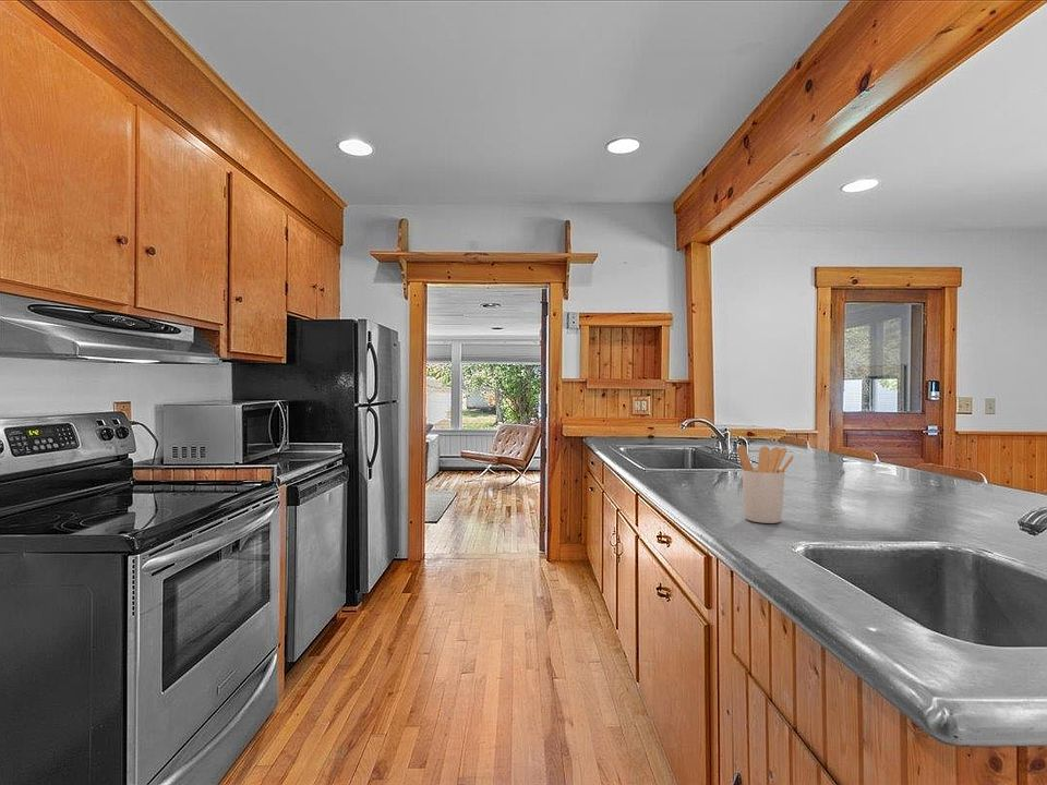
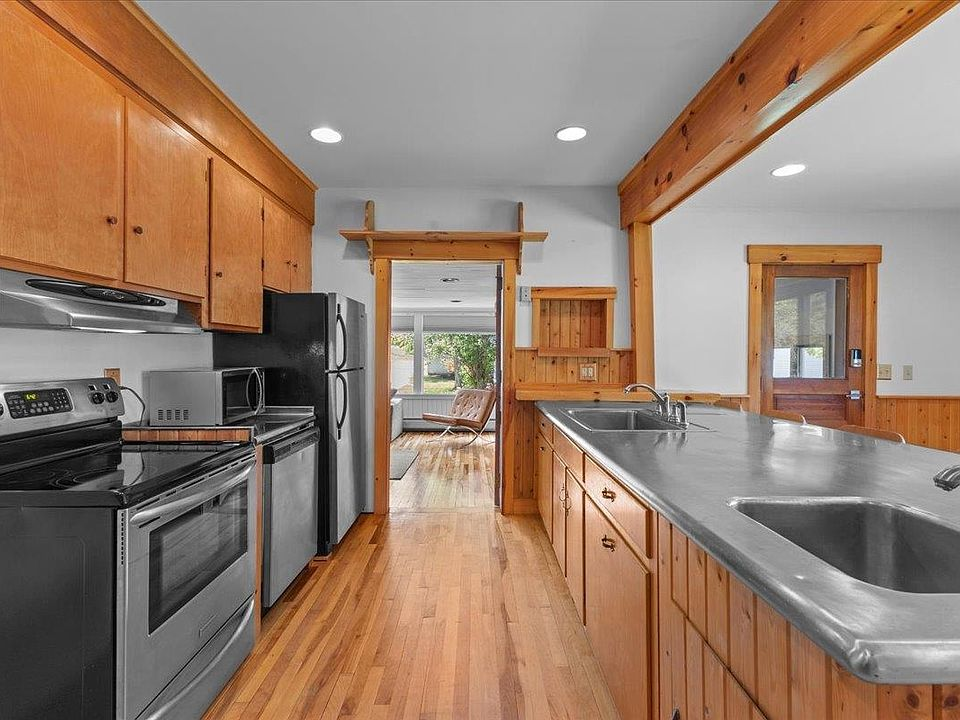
- utensil holder [736,444,795,524]
